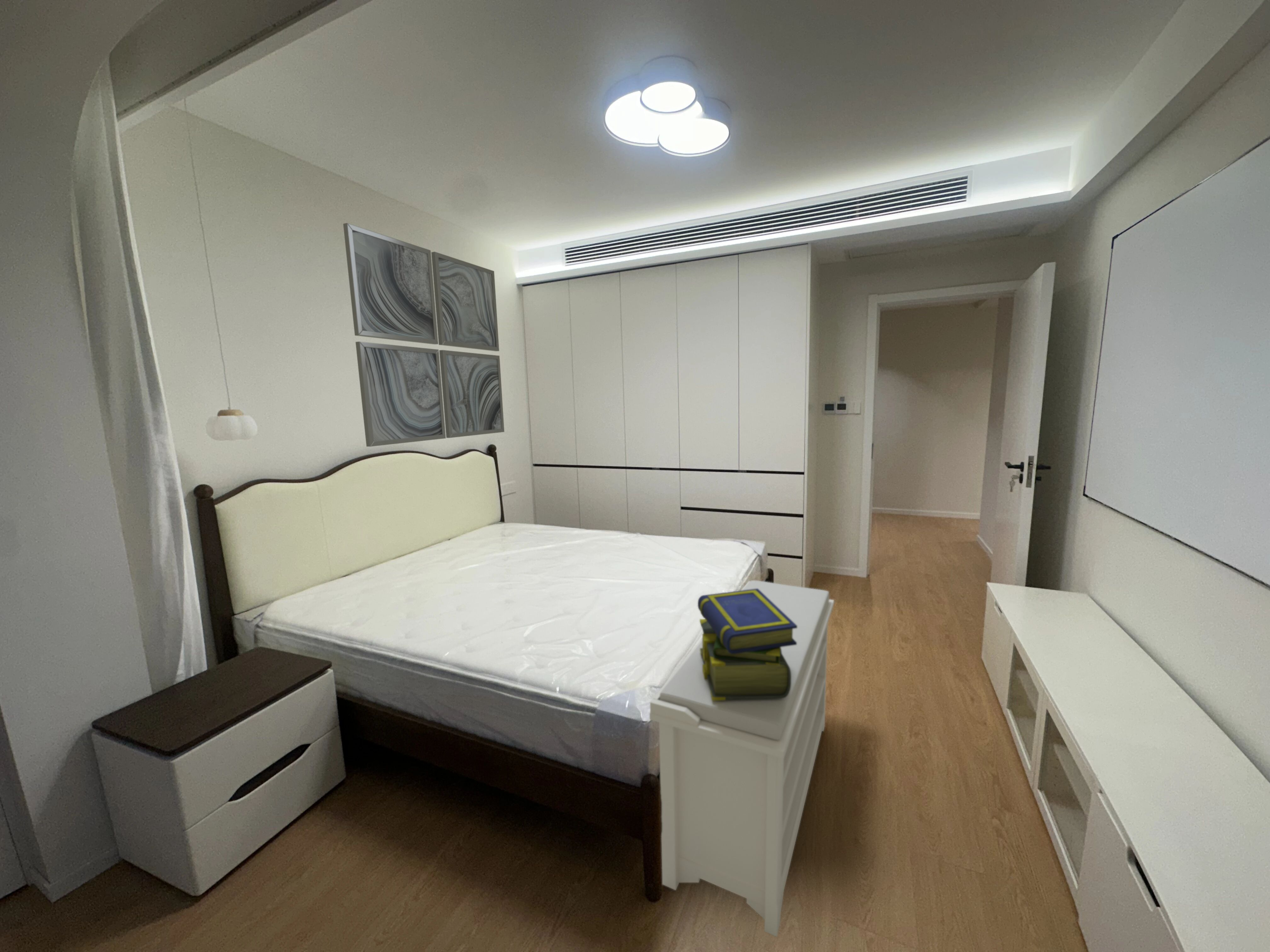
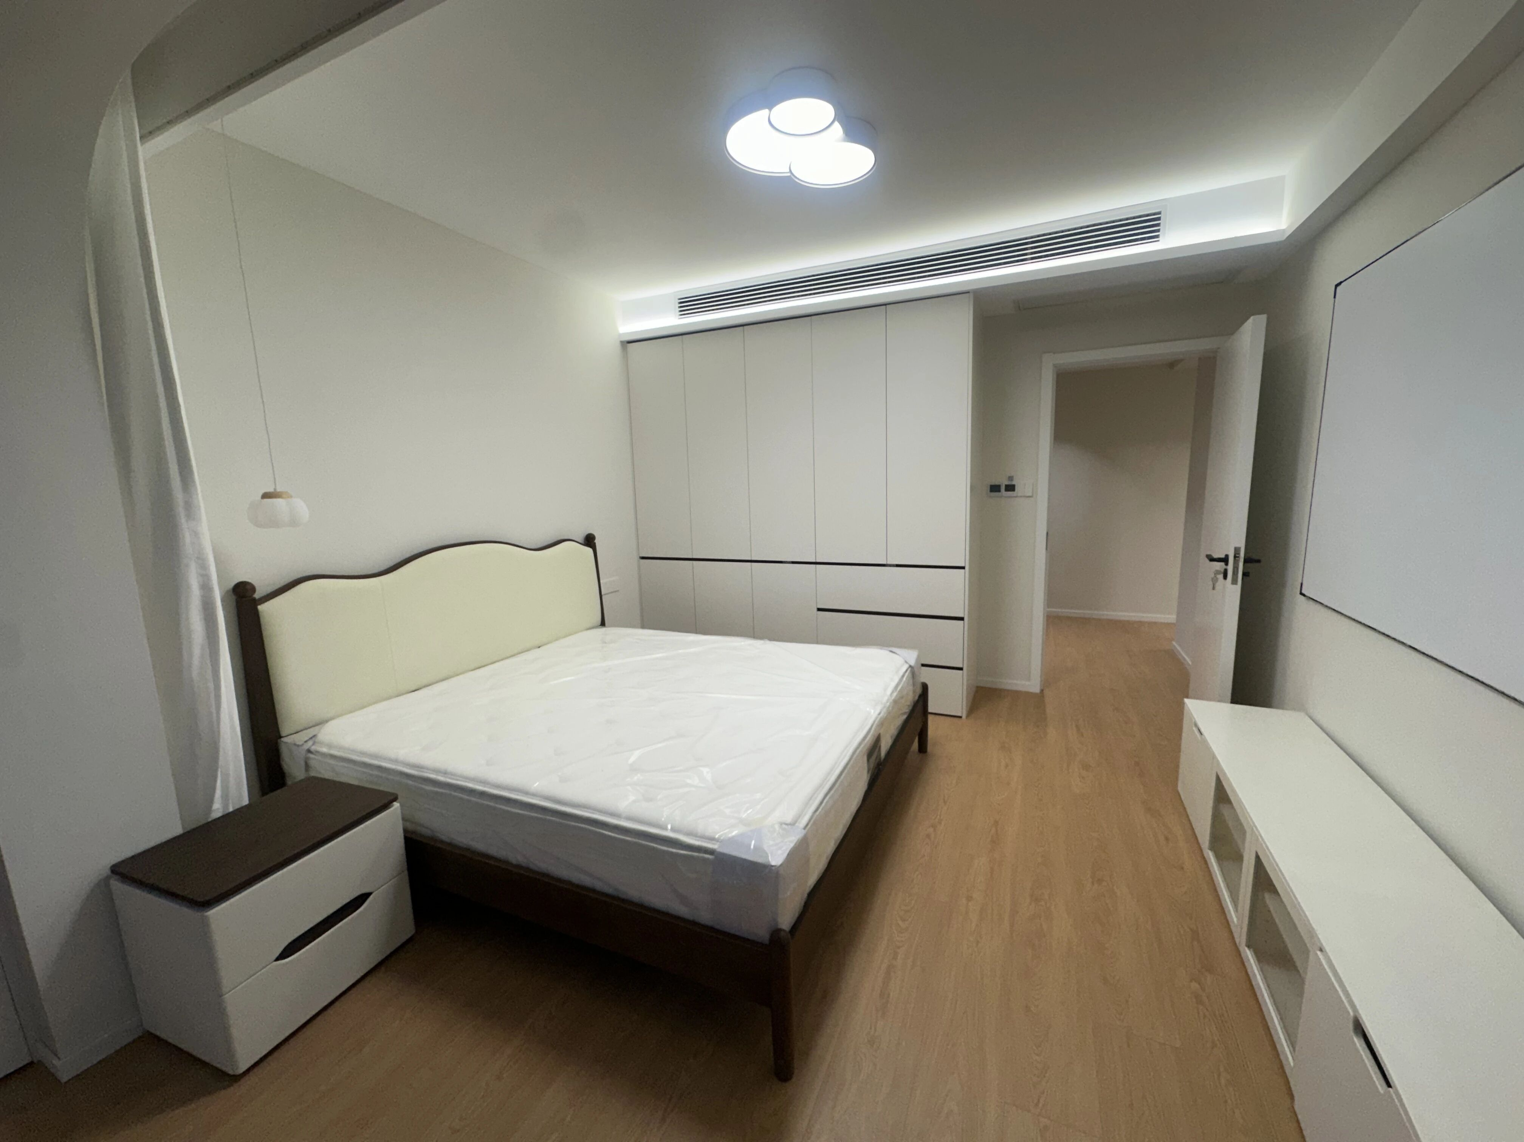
- bench [649,580,834,937]
- wall art [343,223,505,447]
- stack of books [697,588,797,700]
